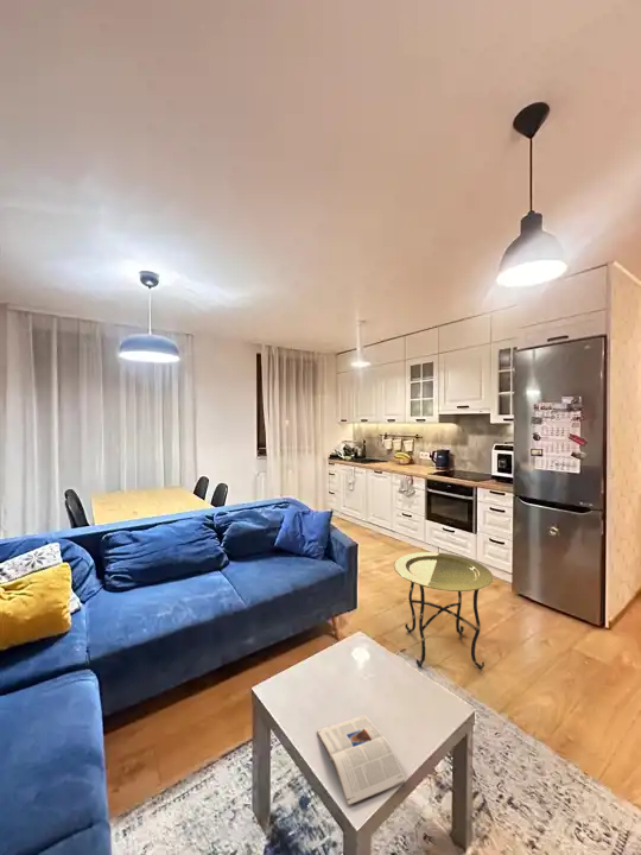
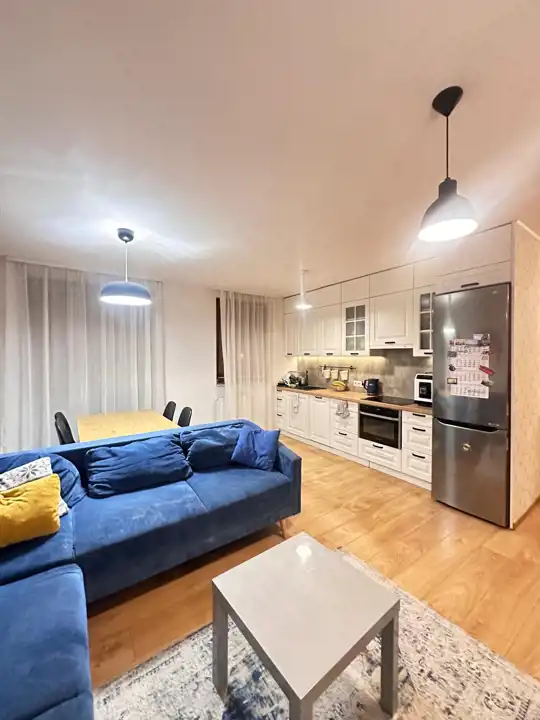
- magazine [316,714,407,806]
- side table [393,551,494,670]
